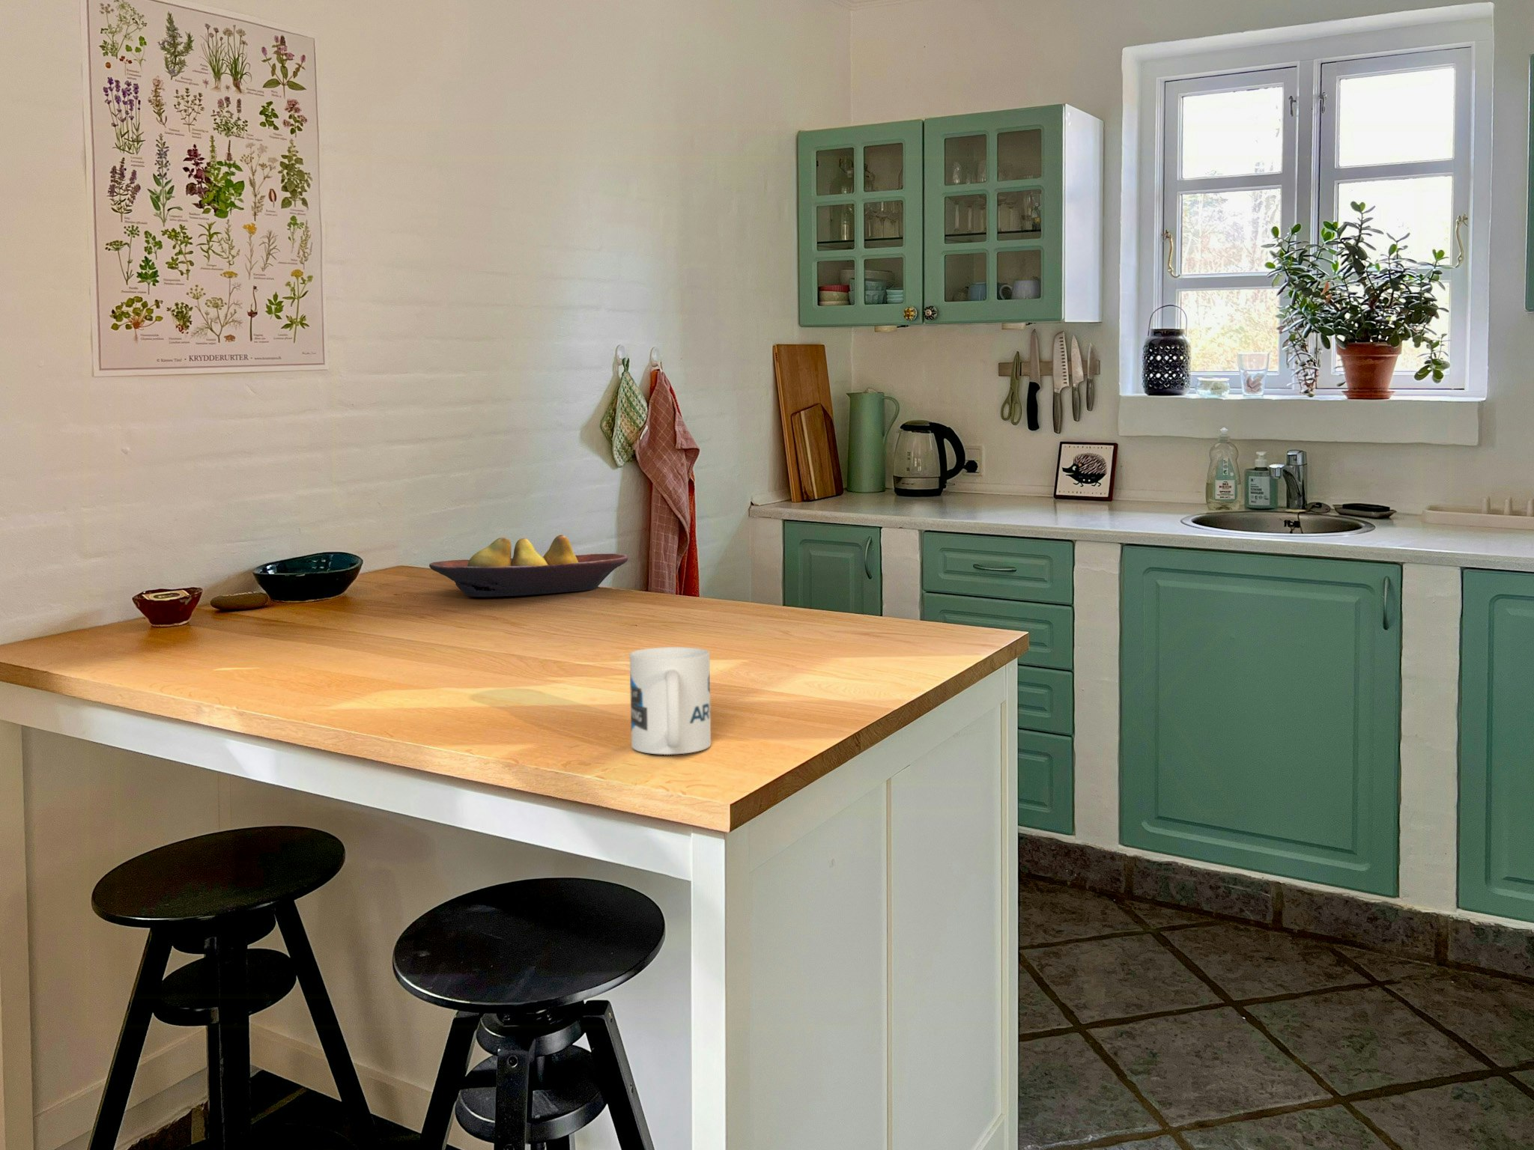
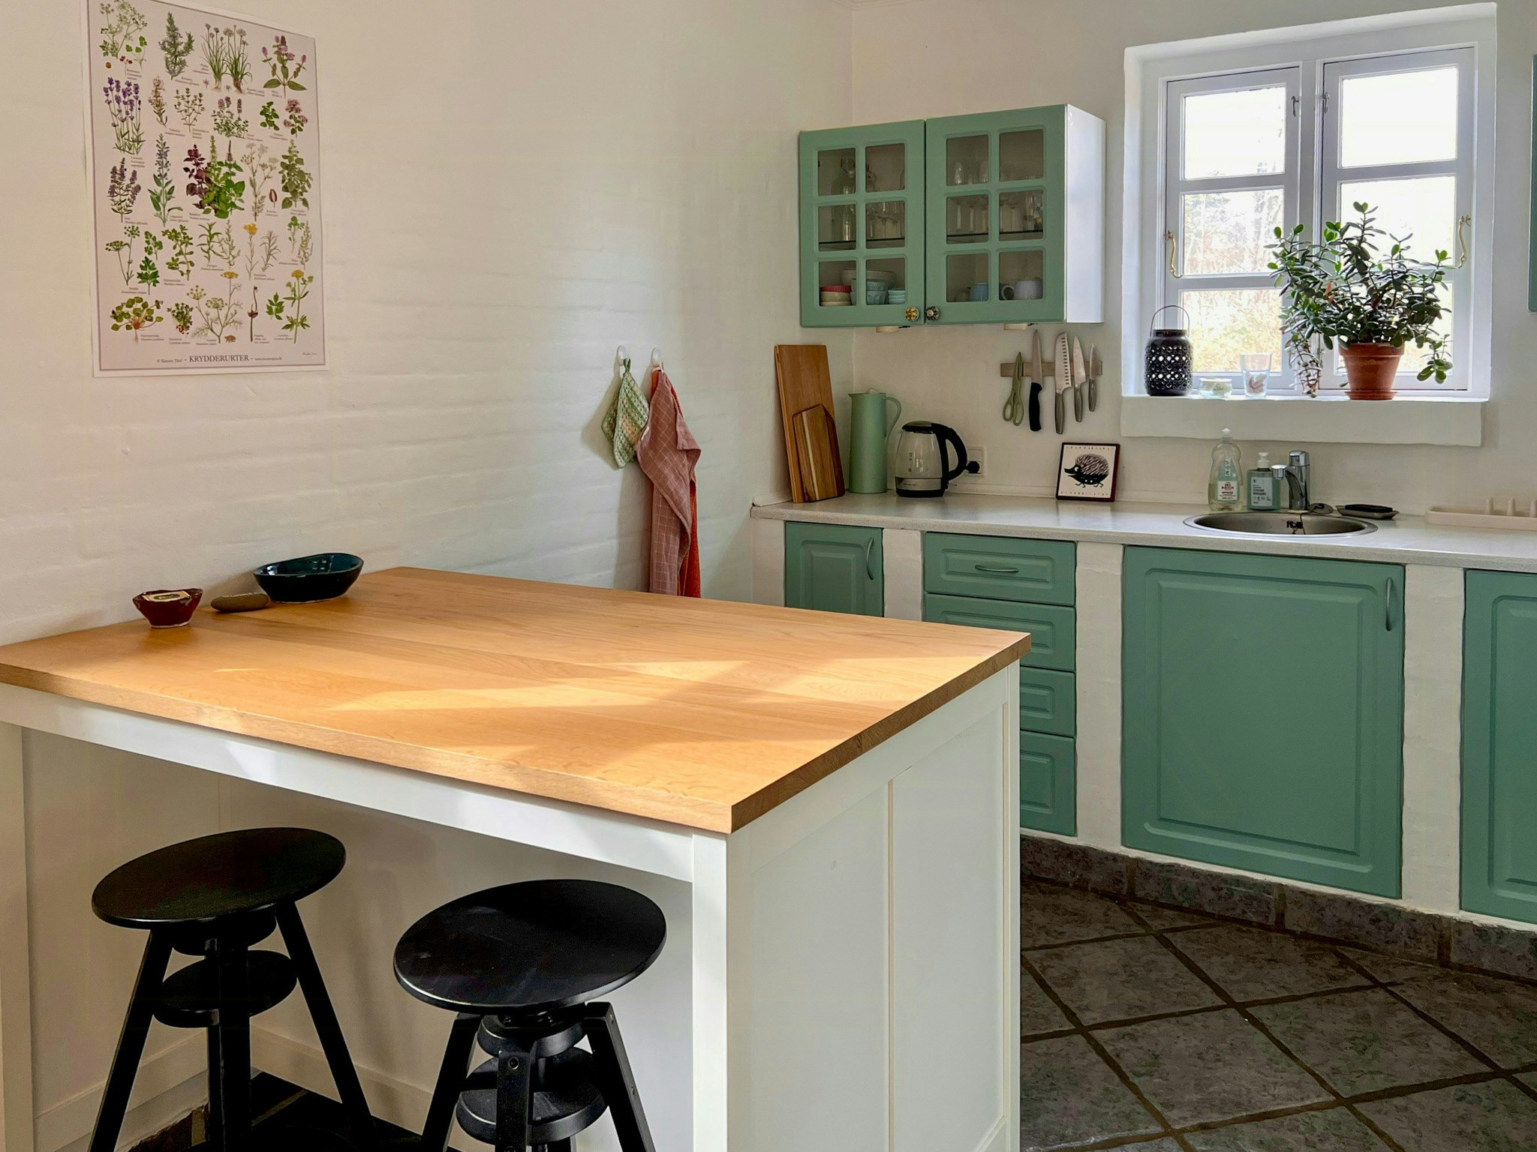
- mug [629,646,711,755]
- fruit bowl [429,535,628,598]
